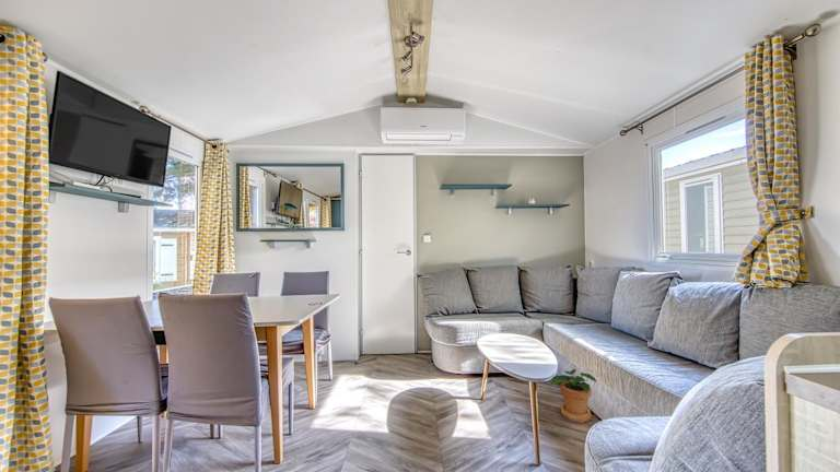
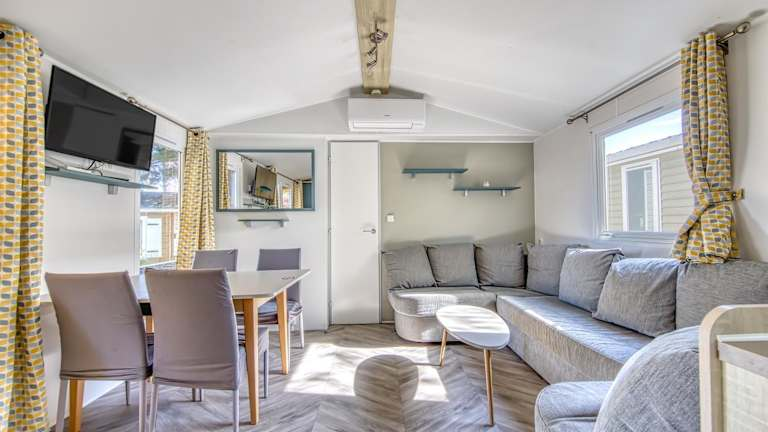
- potted plant [549,368,597,424]
